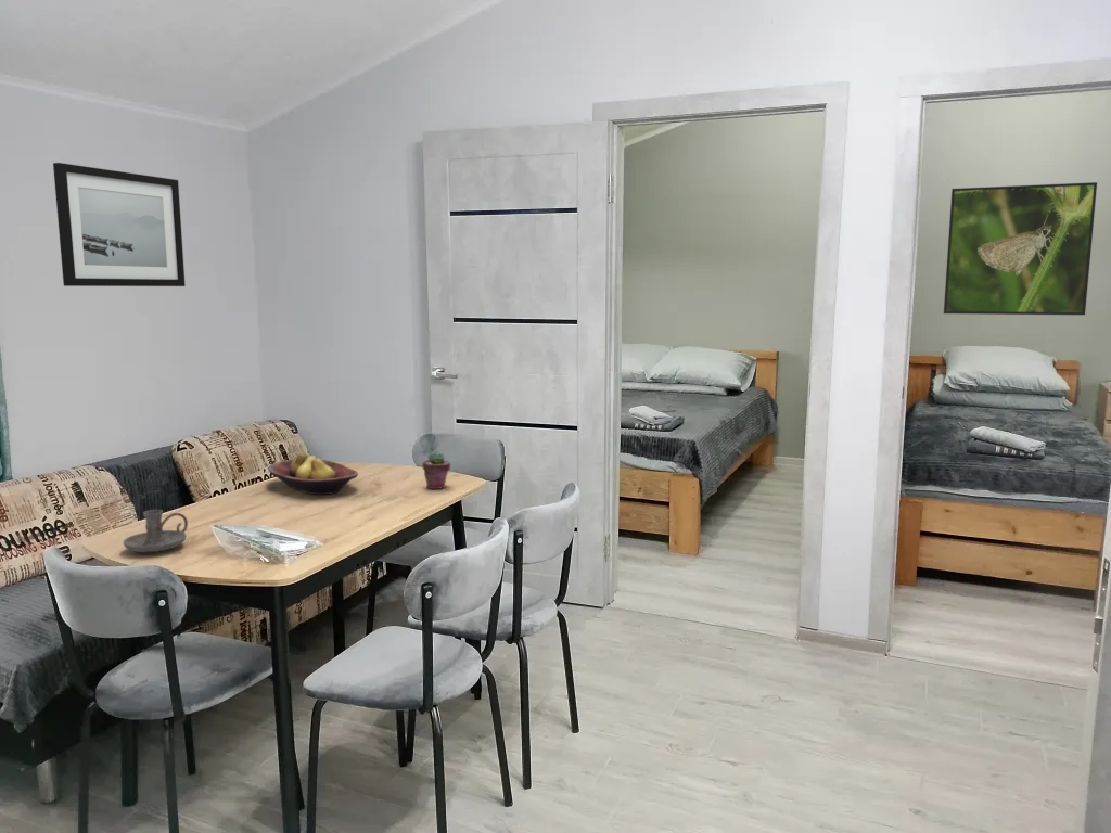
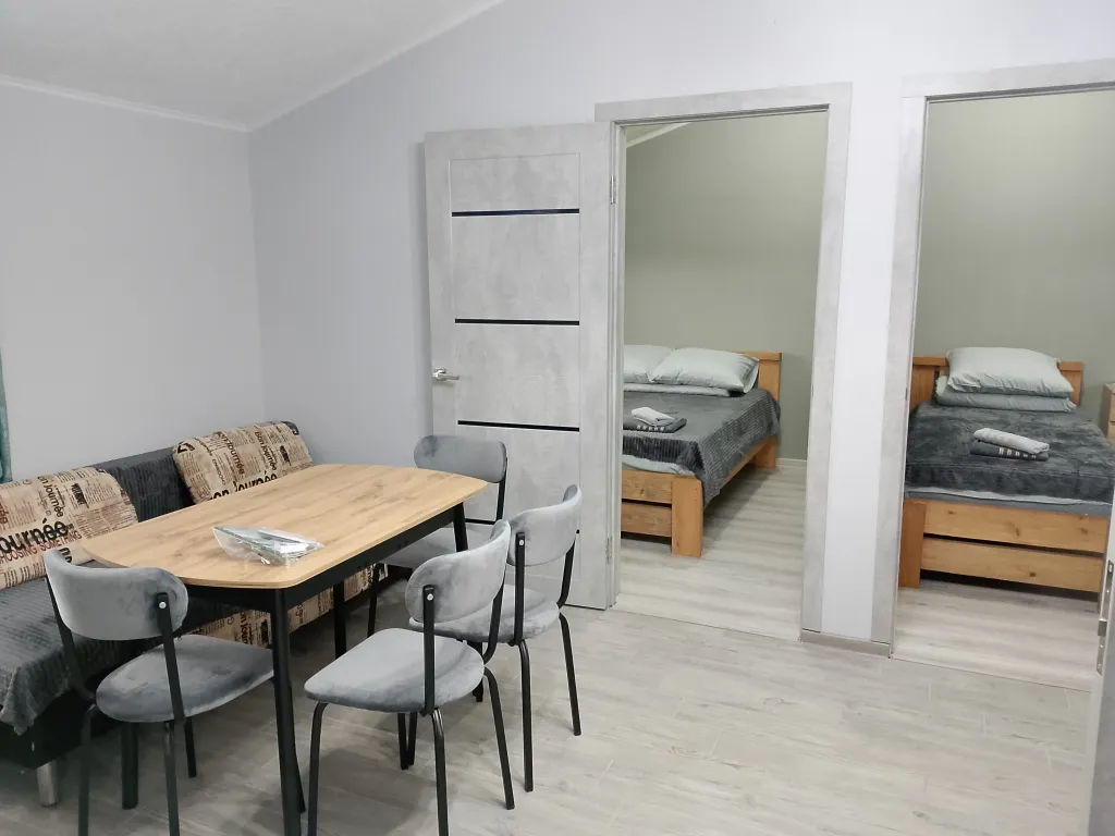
- candle holder [122,509,189,553]
- wall art [52,162,186,287]
- fruit bowl [267,452,359,496]
- potted succulent [421,450,451,490]
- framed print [943,181,1098,316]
